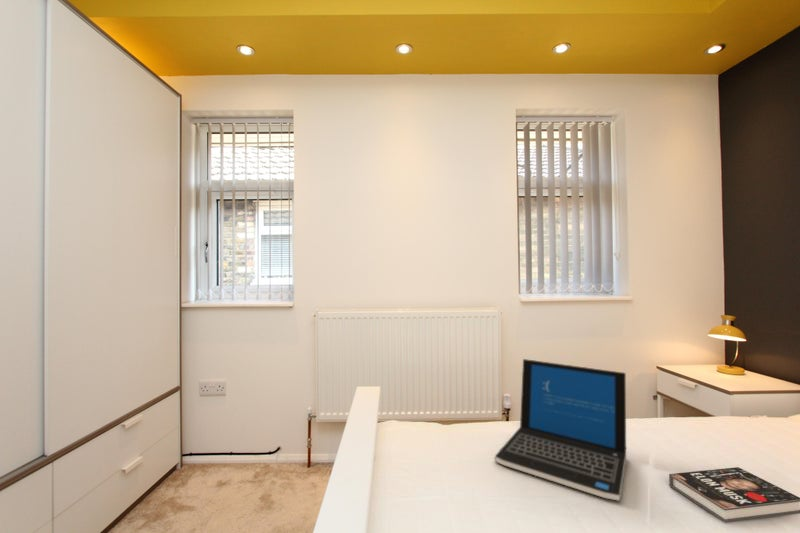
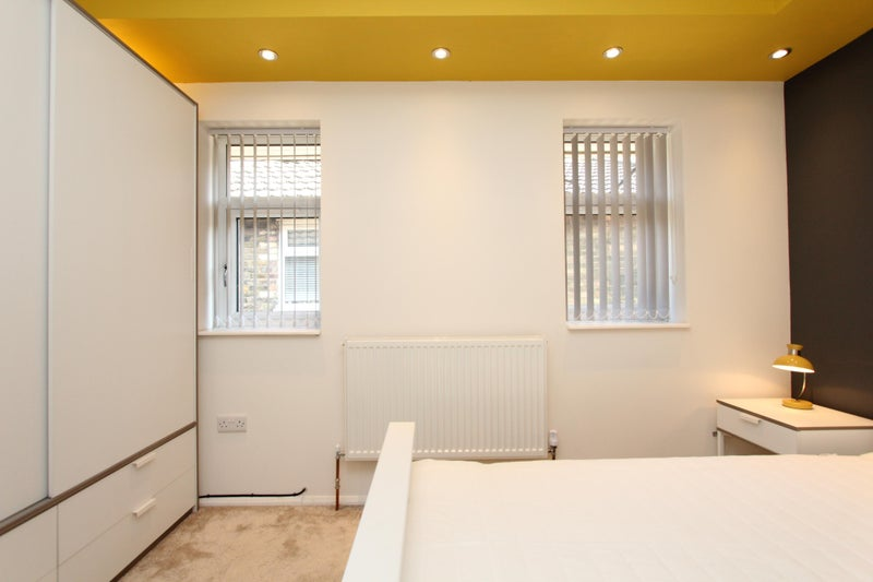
- laptop [494,358,627,502]
- book [668,466,800,524]
